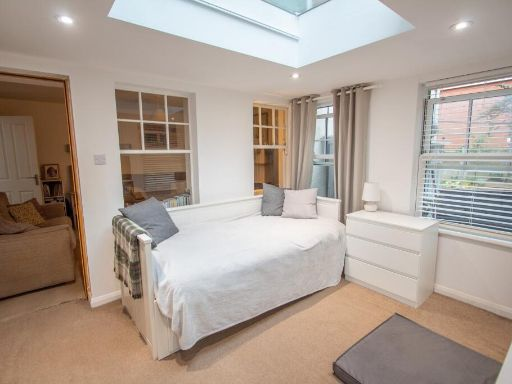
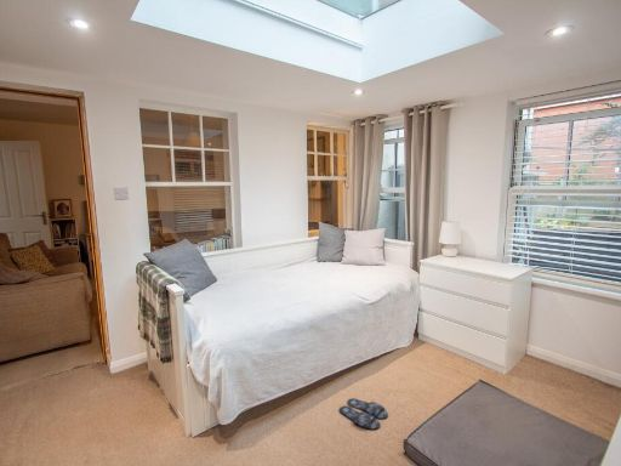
+ slippers [338,397,389,431]
